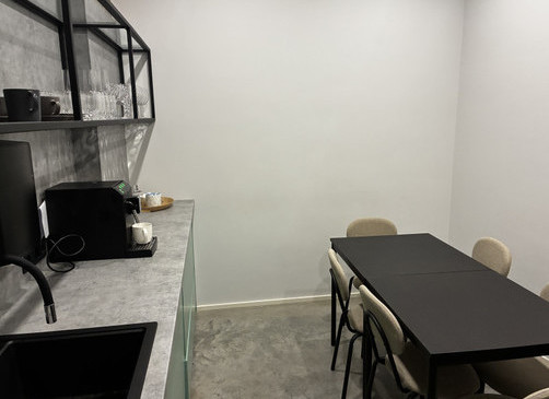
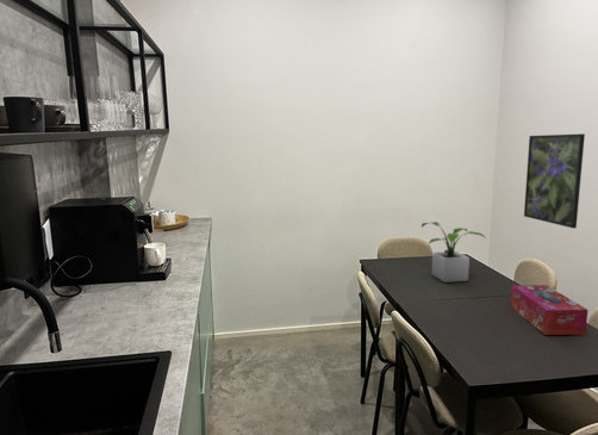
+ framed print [523,132,586,229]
+ potted plant [421,220,487,284]
+ tissue box [510,284,590,336]
